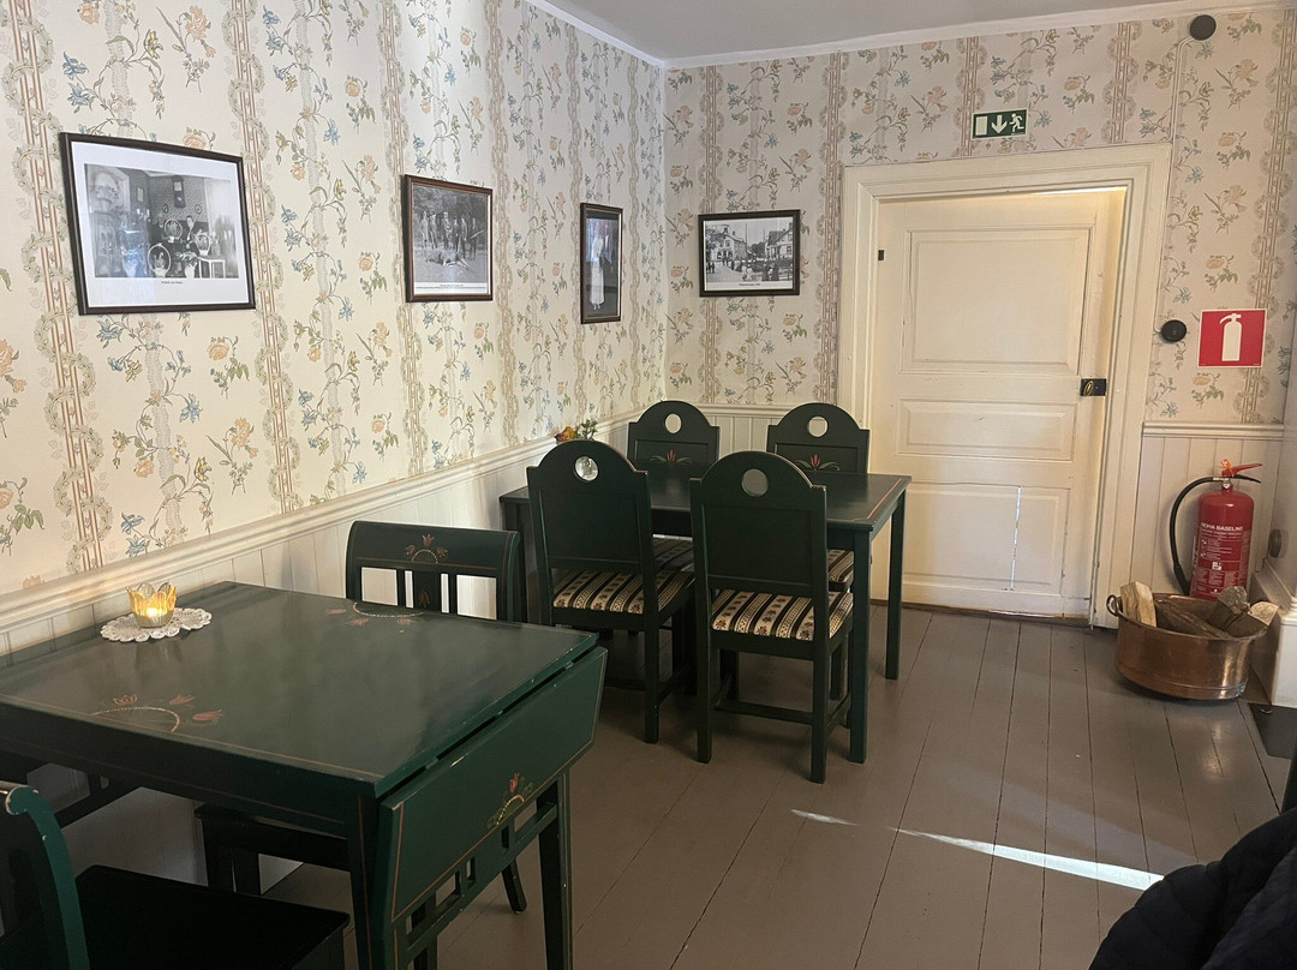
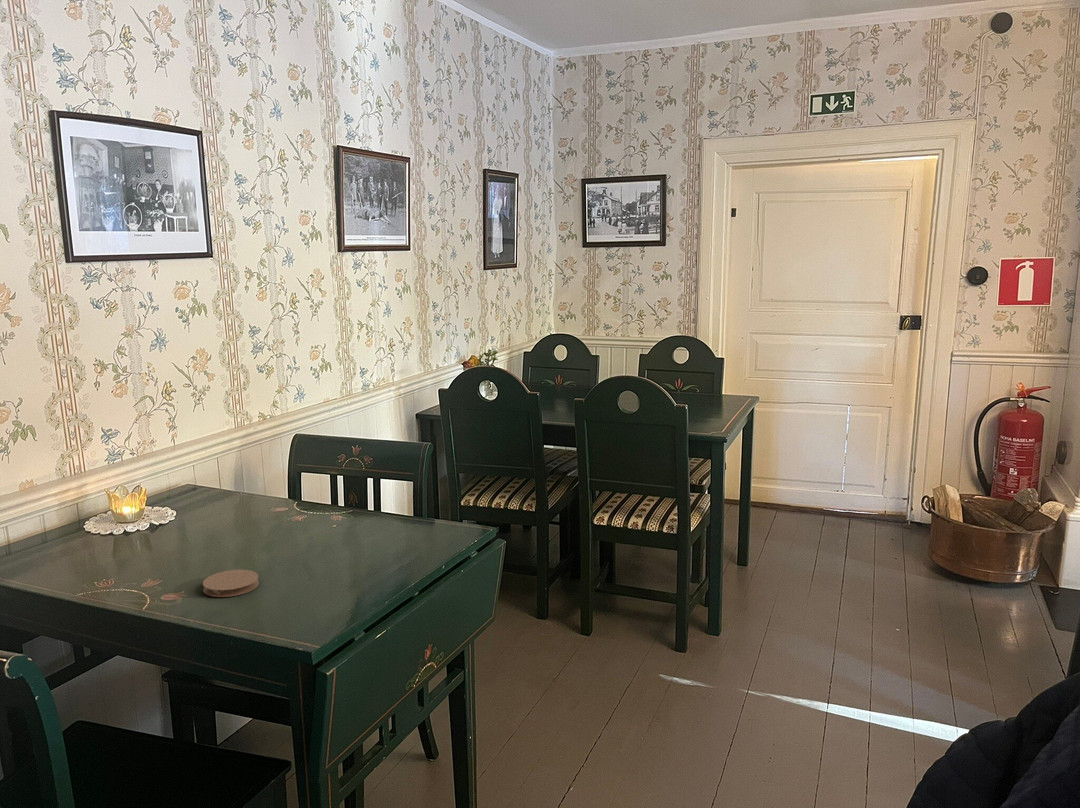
+ coaster [202,569,260,598]
